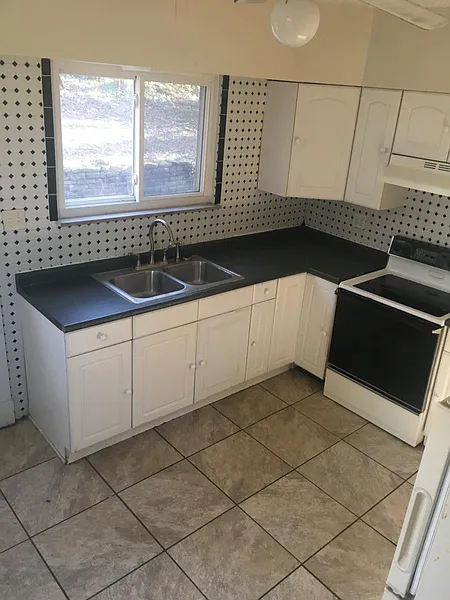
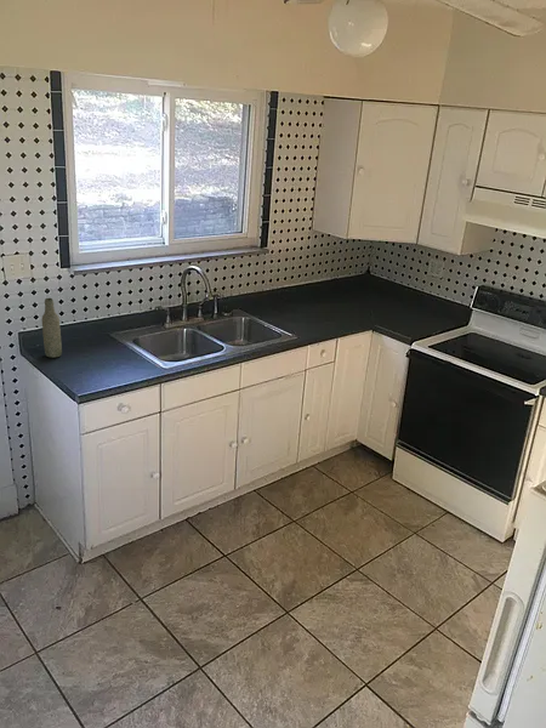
+ bottle [41,297,63,359]
